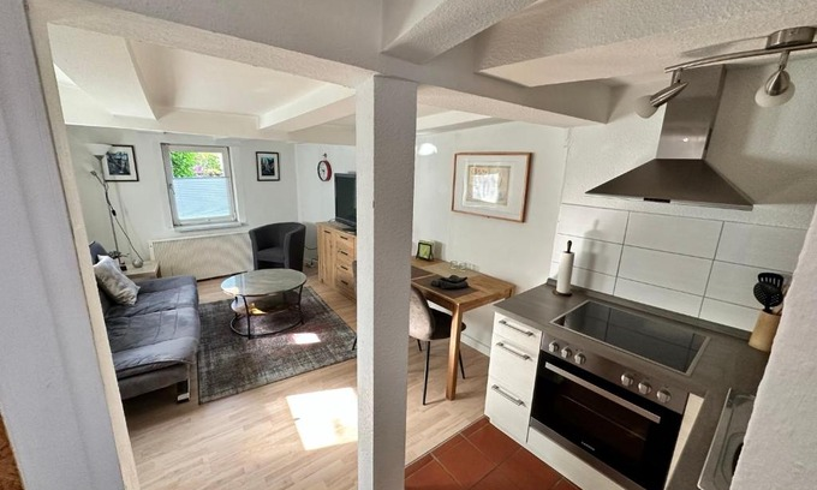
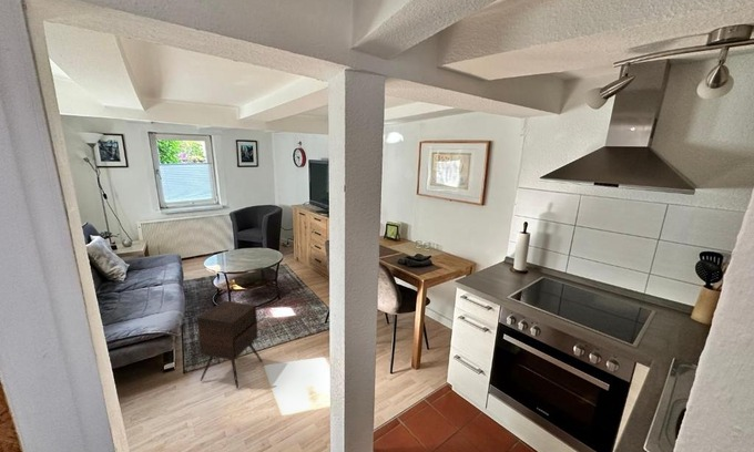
+ side table [196,299,264,390]
